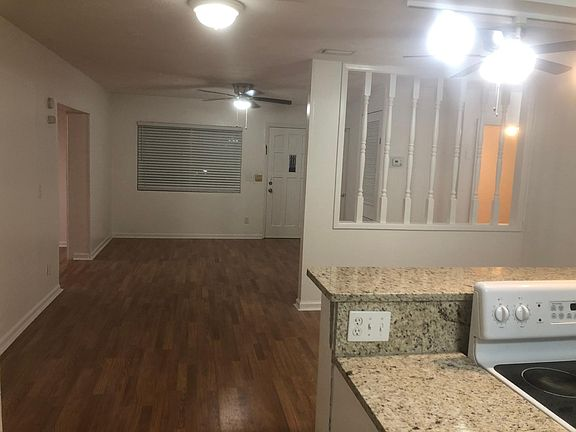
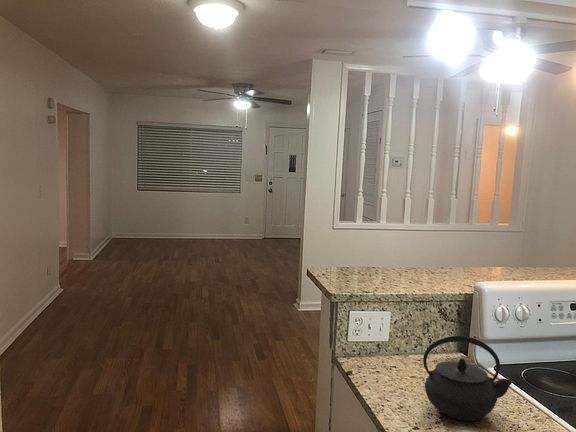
+ kettle [422,335,513,422]
